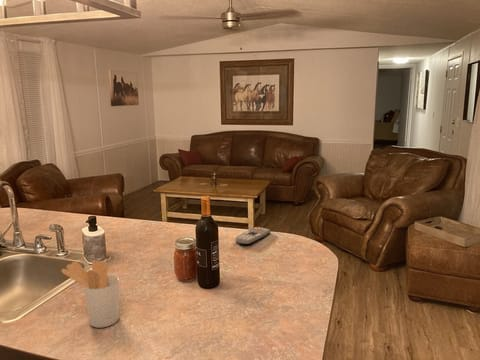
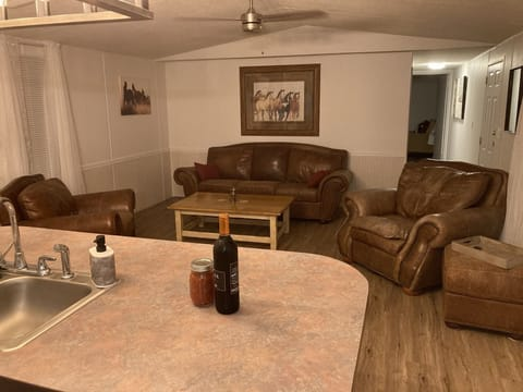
- remote control [234,226,272,246]
- utensil holder [60,260,120,329]
